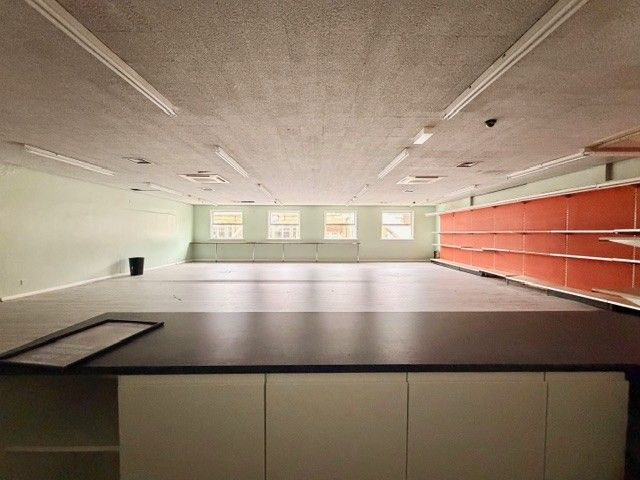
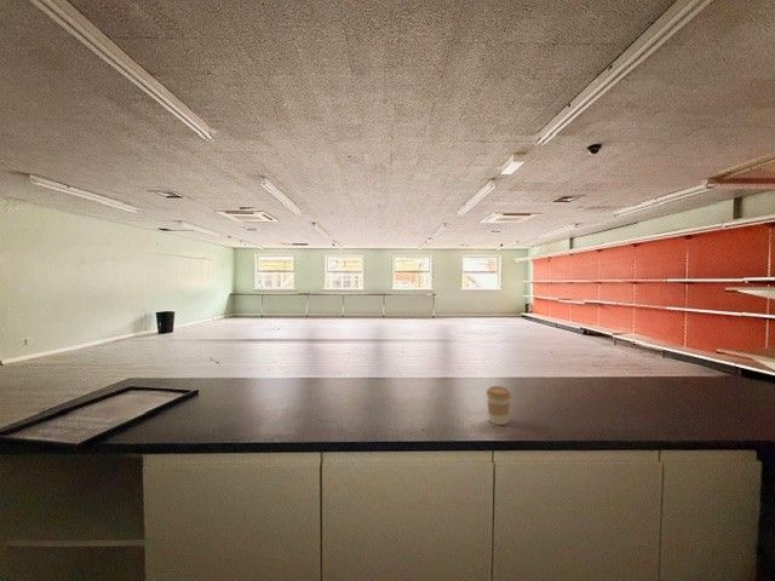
+ coffee cup [486,385,512,426]
